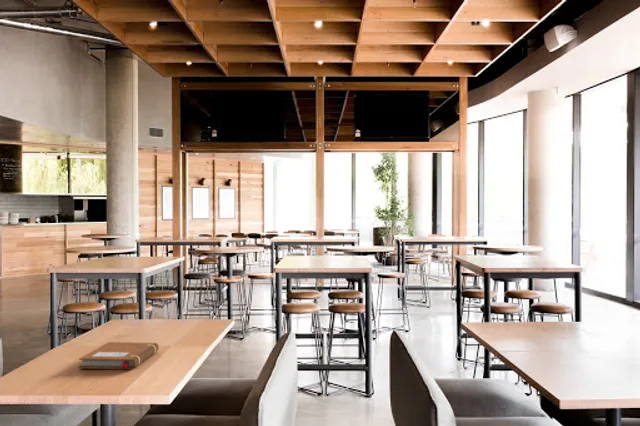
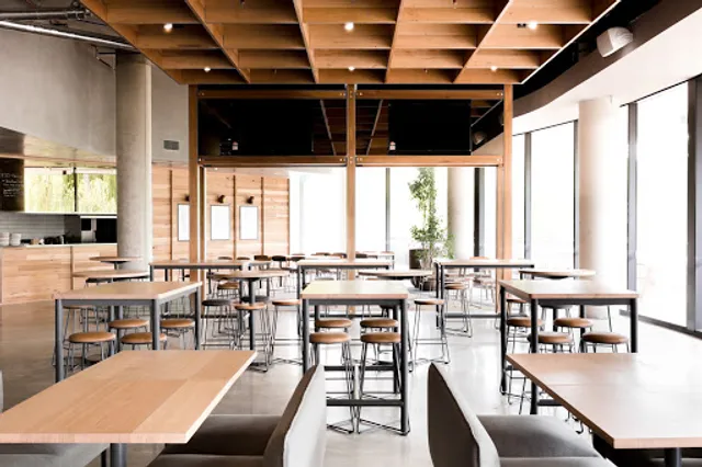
- notebook [78,341,160,370]
